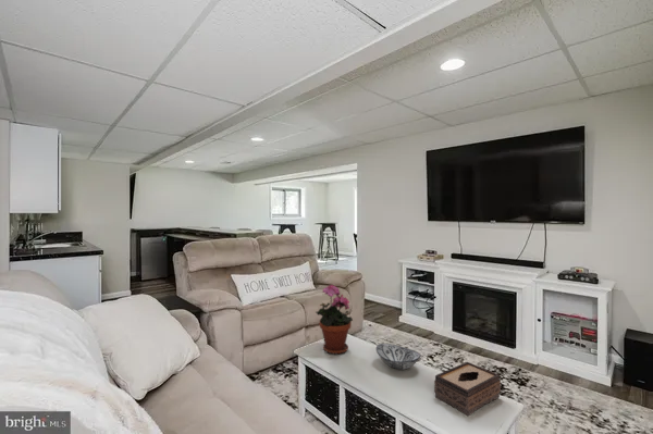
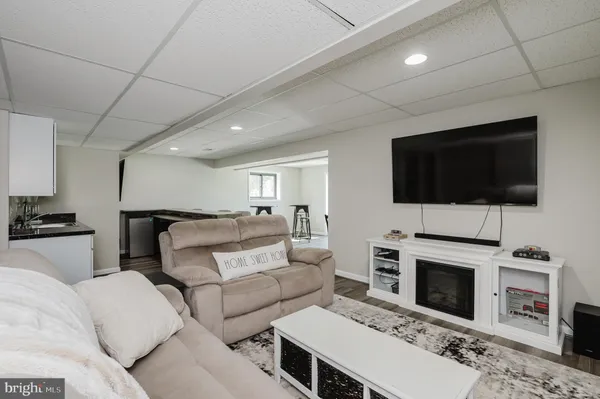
- potted plant [315,284,354,356]
- tissue box [433,361,502,417]
- decorative bowl [374,343,422,371]
